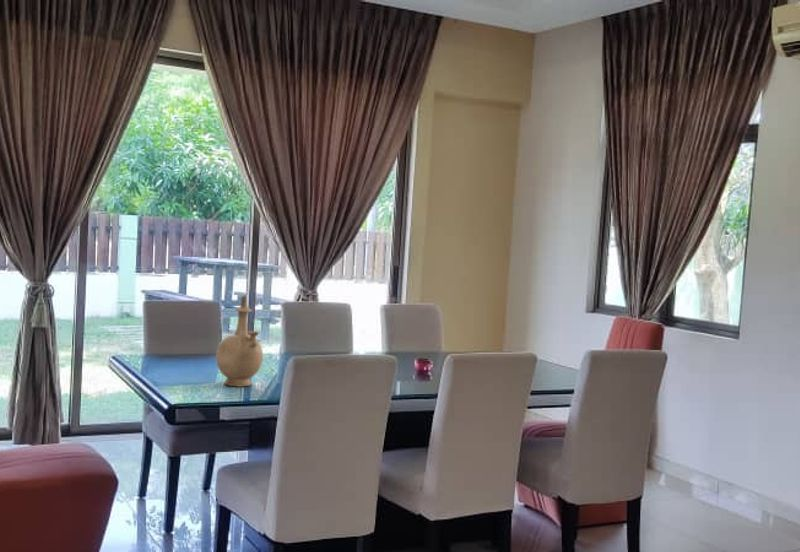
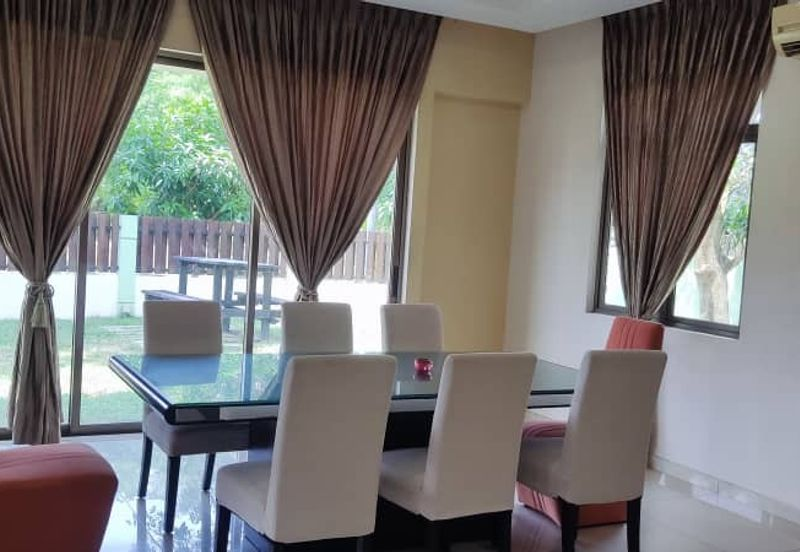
- vase [215,295,264,388]
